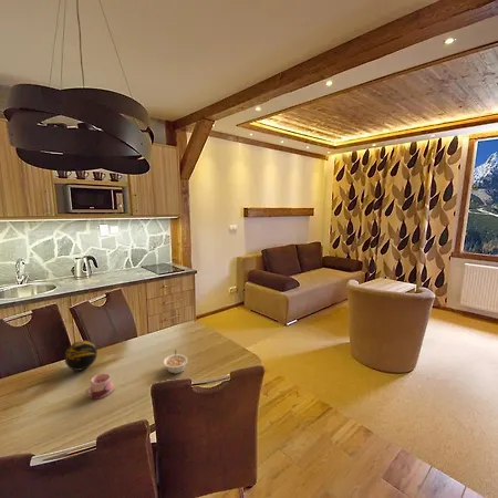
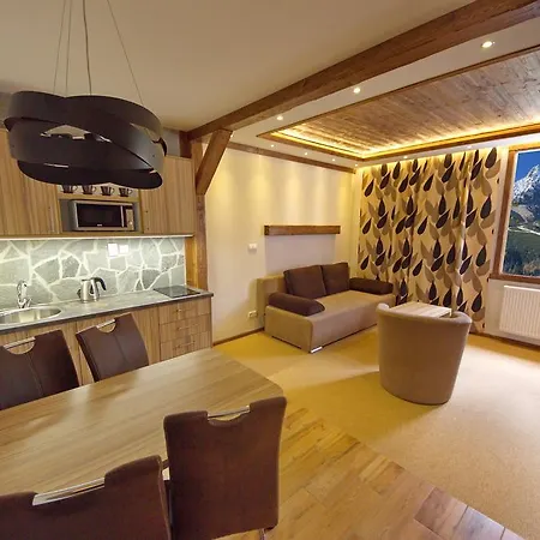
- legume [163,349,189,374]
- decorative orb [63,340,98,372]
- mug [84,372,115,401]
